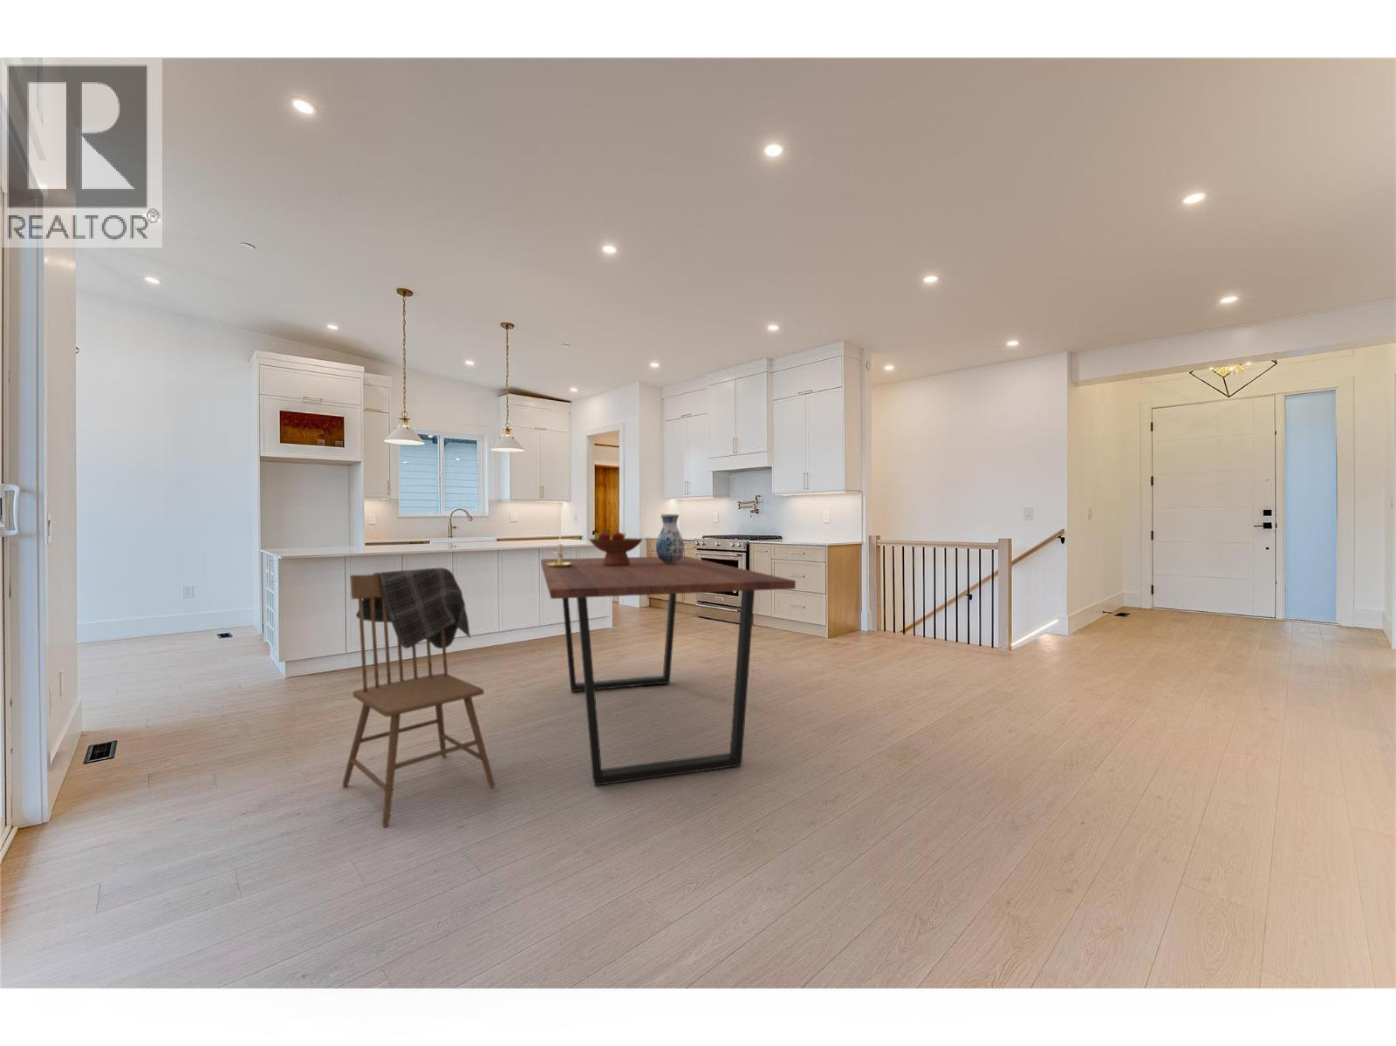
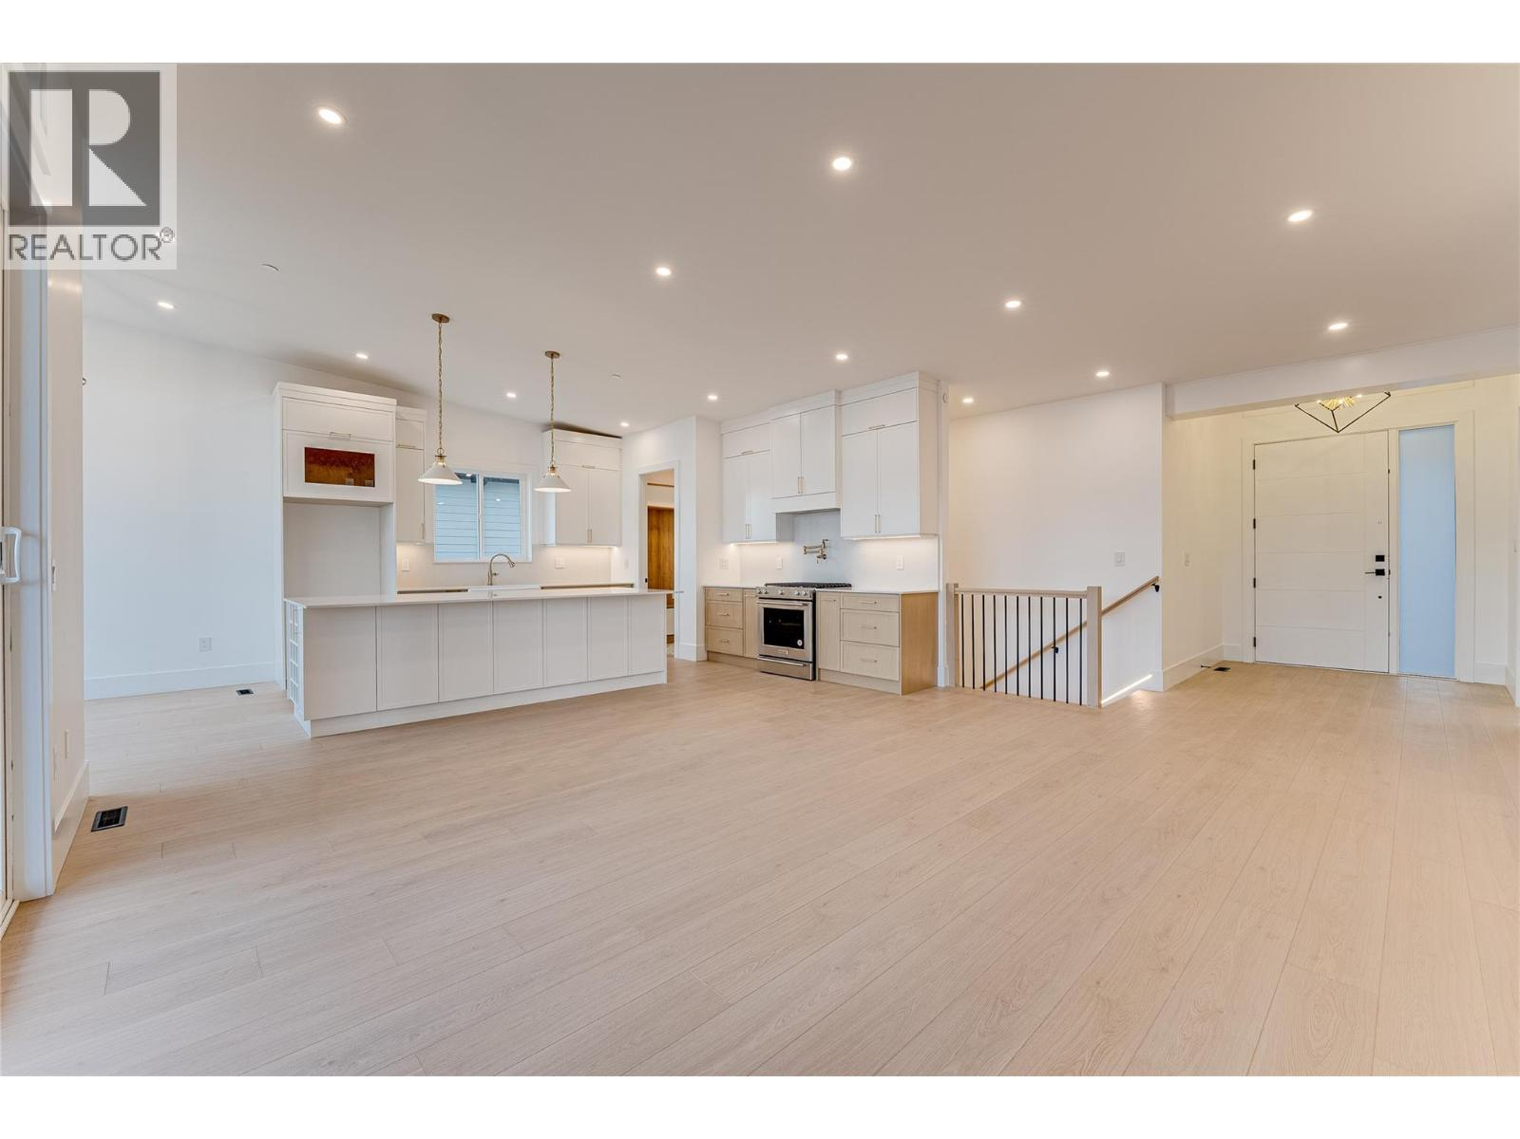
- candle holder [547,536,573,567]
- dining chair [341,567,496,828]
- fruit bowl [588,528,644,566]
- dining table [540,555,797,787]
- vase [655,513,685,564]
